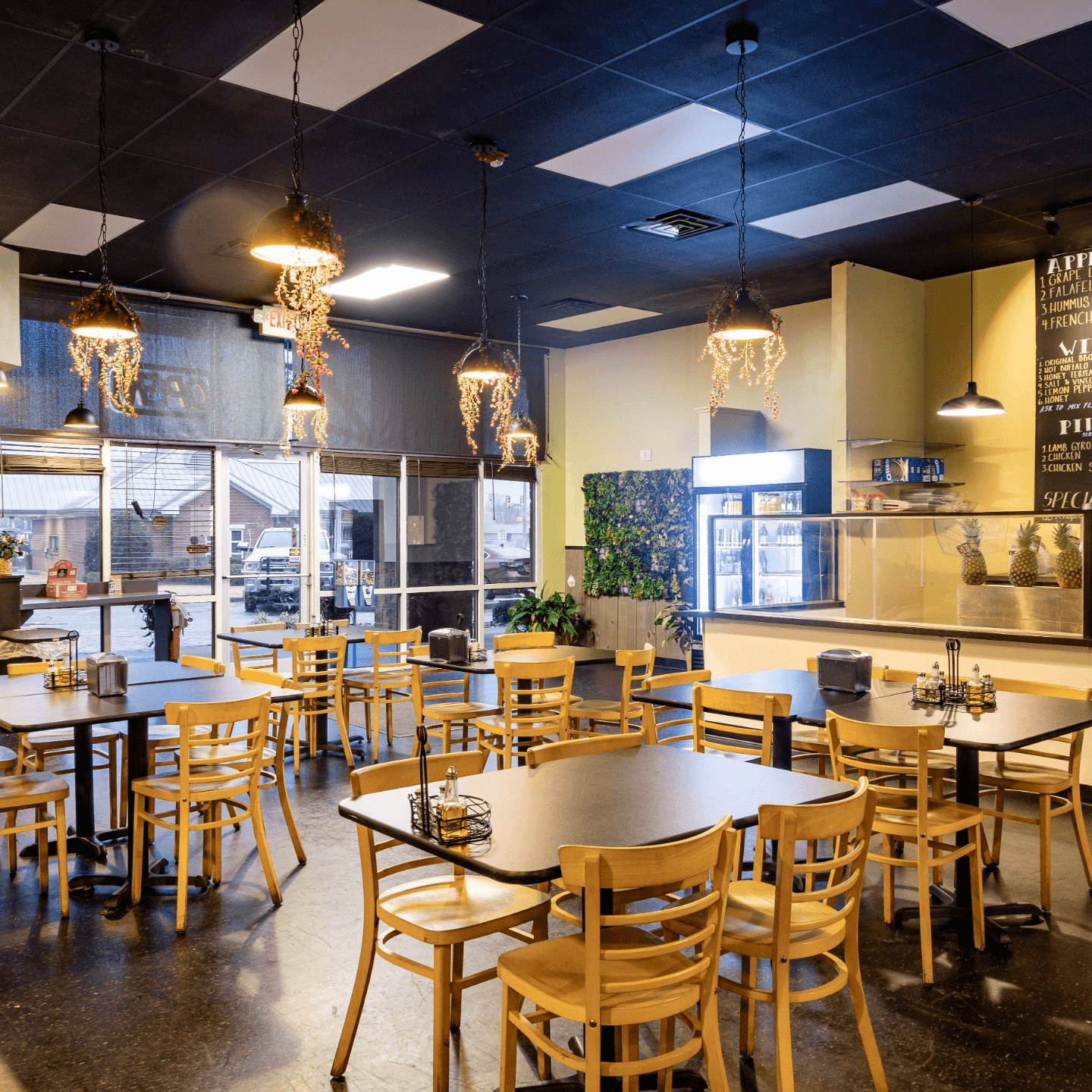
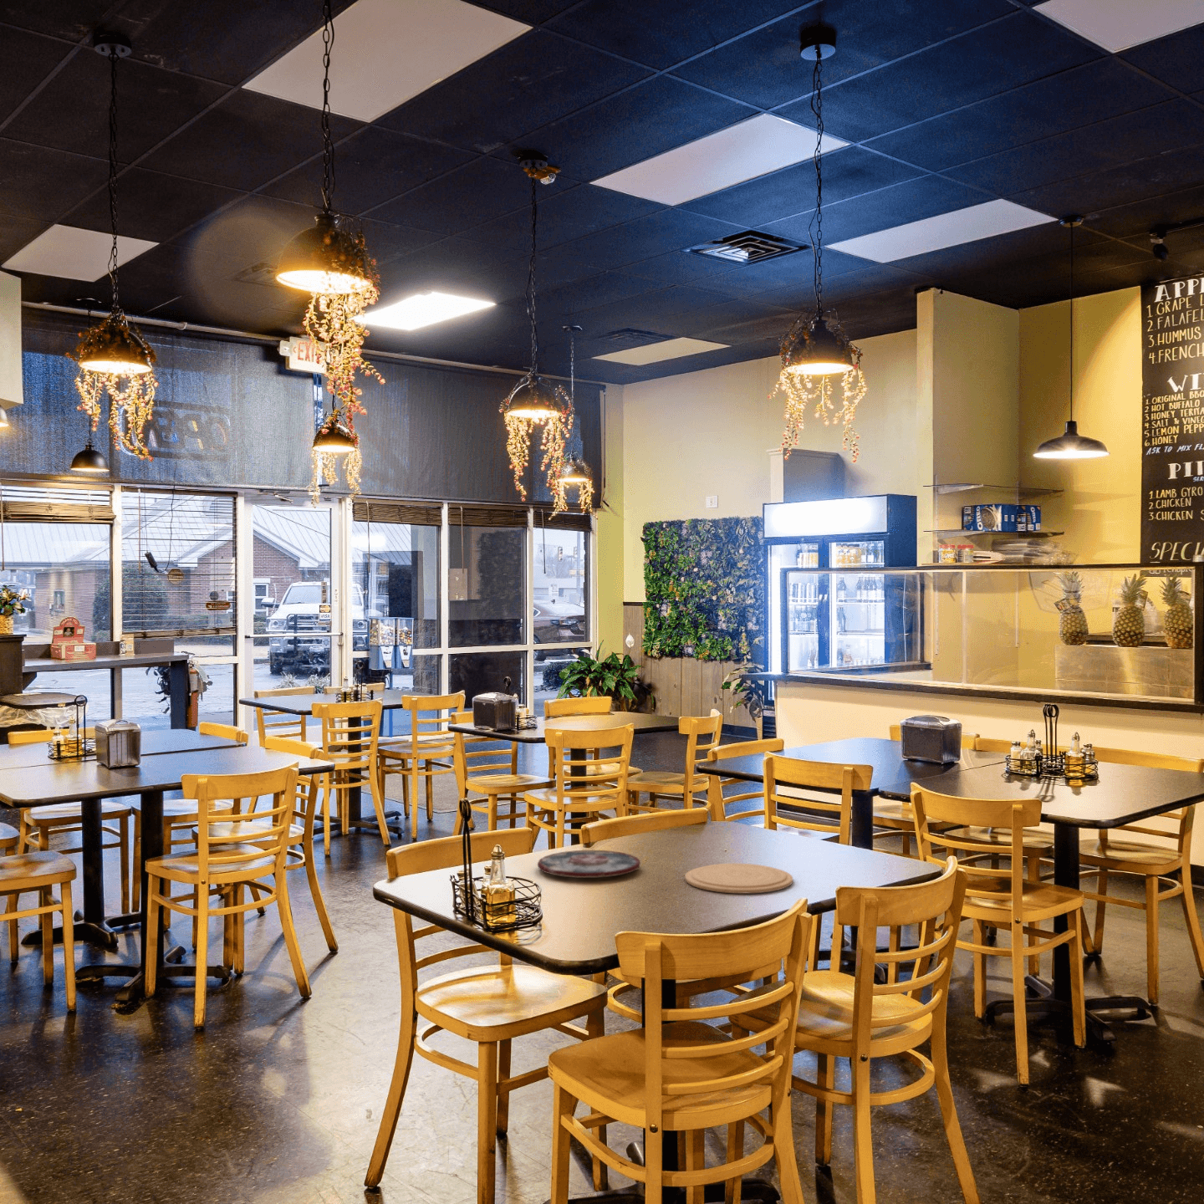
+ plate [684,863,794,894]
+ plate [537,849,642,879]
